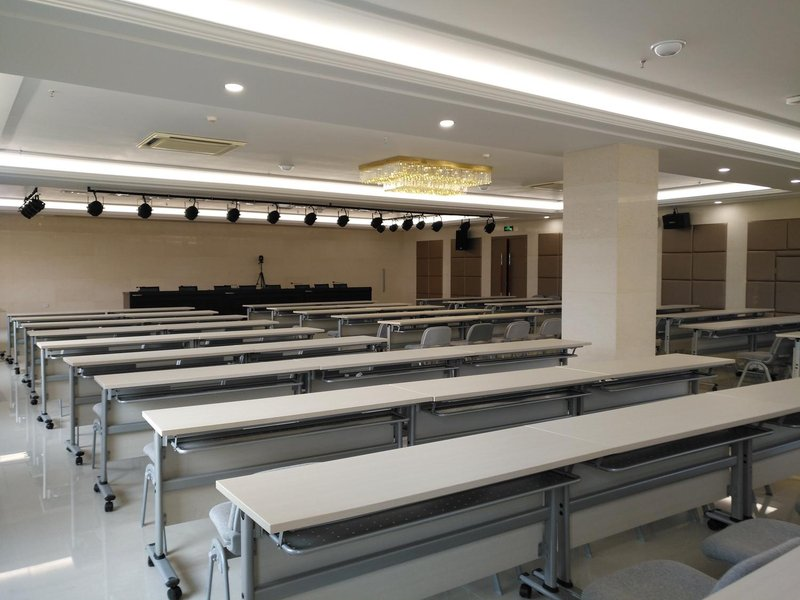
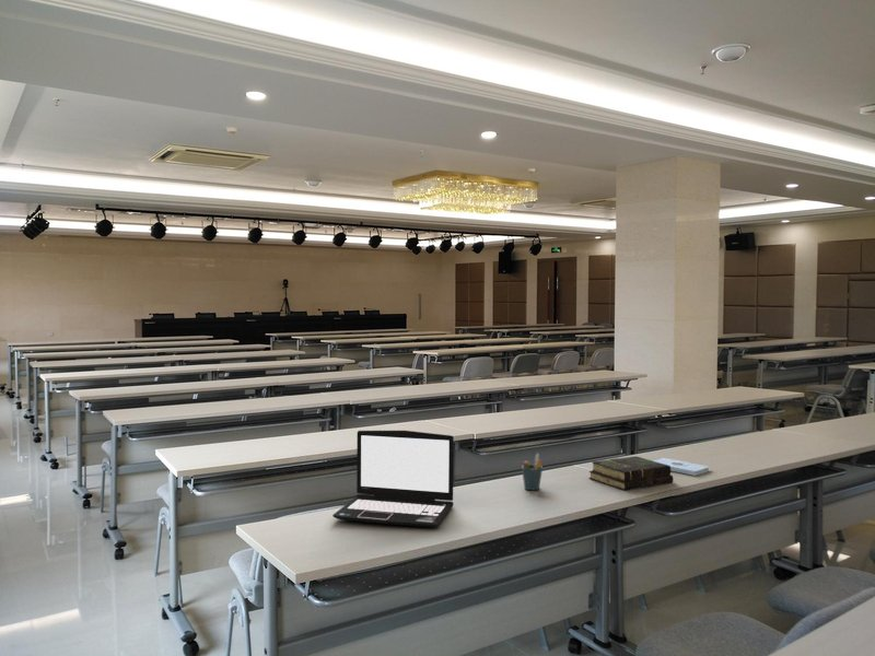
+ laptop [331,430,455,528]
+ pen holder [521,453,544,491]
+ notepad [653,457,710,477]
+ book [587,455,675,491]
